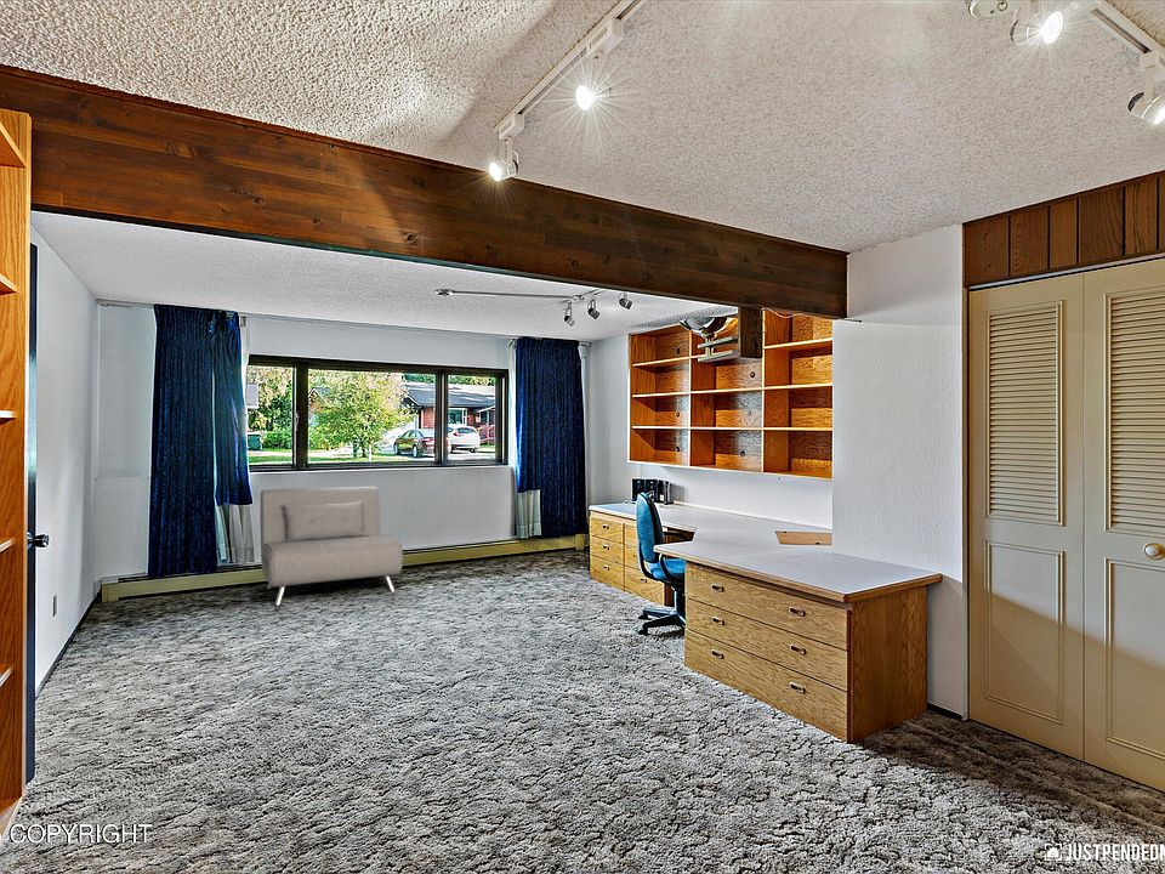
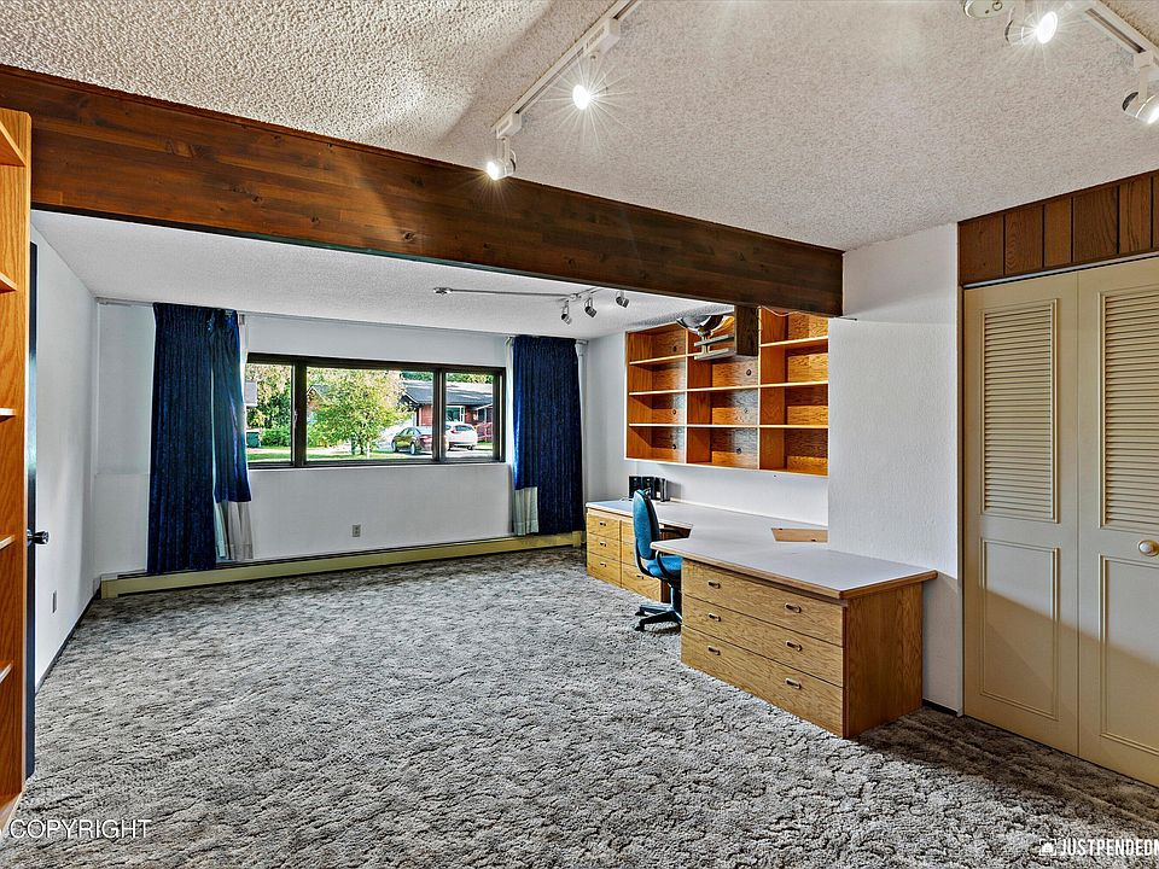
- sofa [258,486,404,607]
